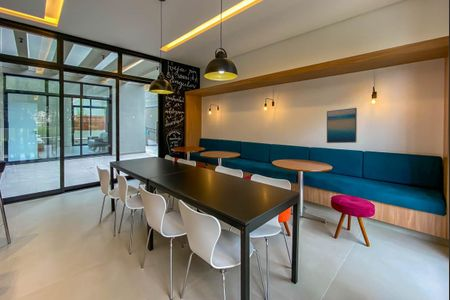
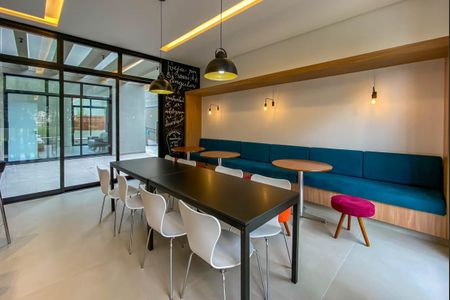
- wall art [326,107,358,144]
